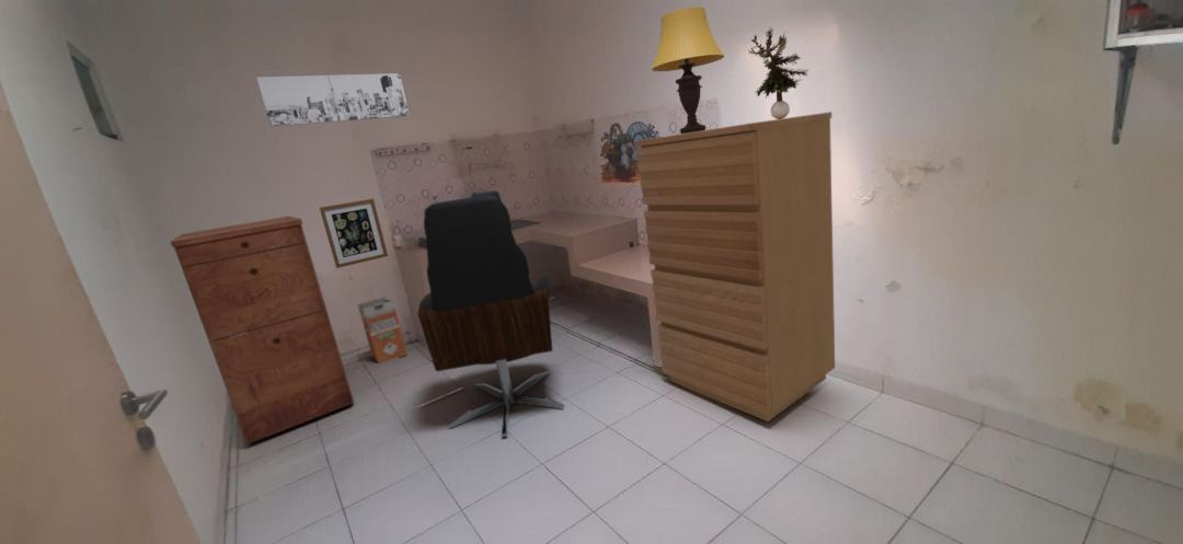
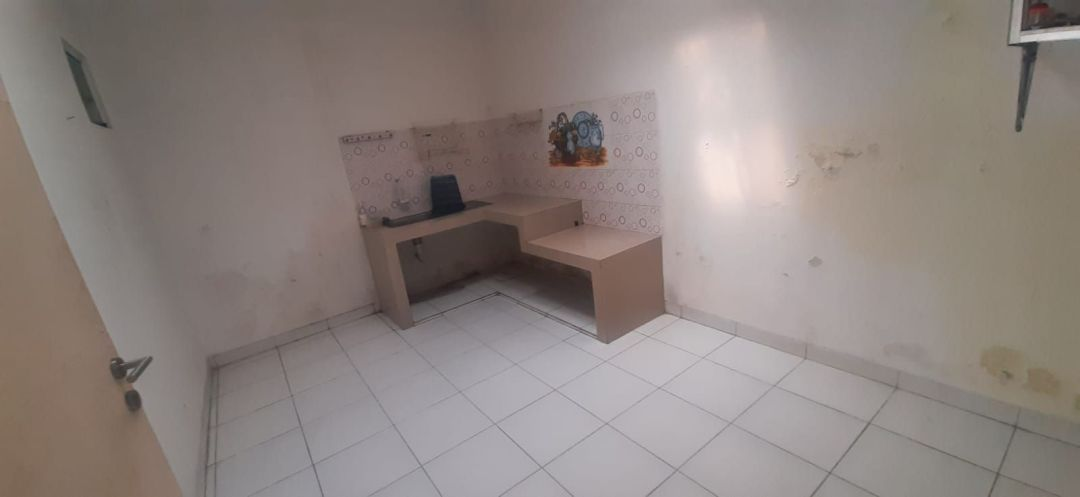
- wall art [255,72,411,128]
- wall art [319,198,389,269]
- table lamp [651,7,725,135]
- potted plant [747,25,808,119]
- office chair [416,194,565,438]
- filing cabinet [170,216,355,445]
- dresser [633,111,836,423]
- waste bin [357,296,409,364]
